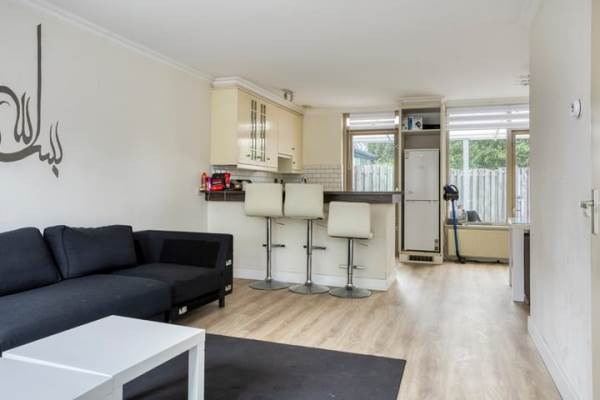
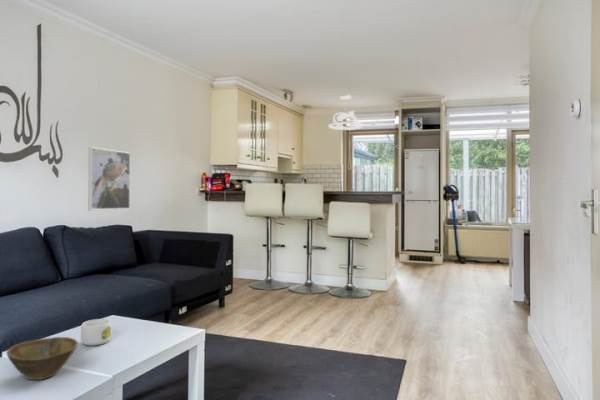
+ bowl [6,336,79,381]
+ pendant light [328,94,363,131]
+ mug [80,318,112,347]
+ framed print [87,146,131,212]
